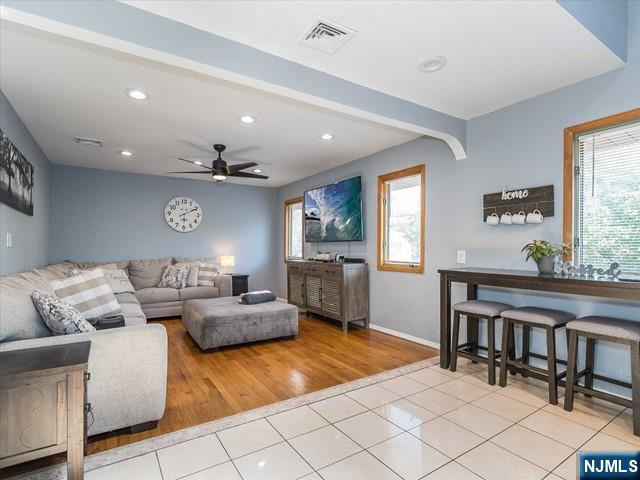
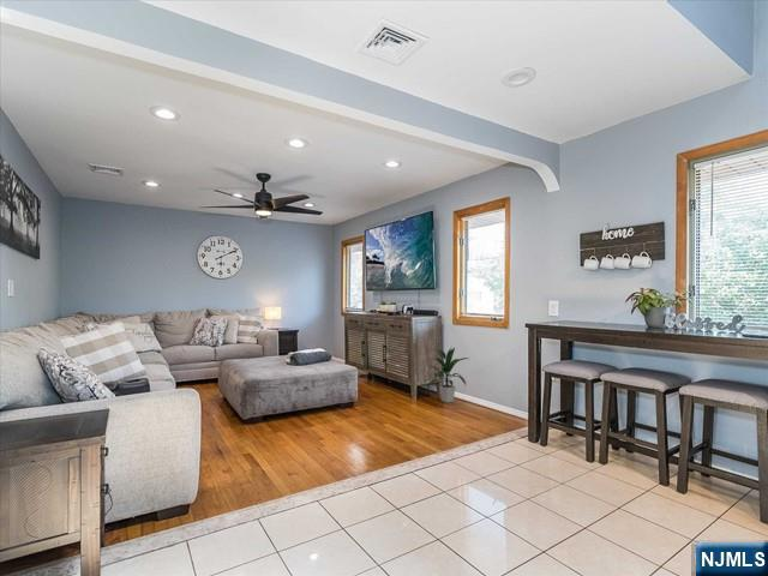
+ indoor plant [425,347,469,403]
